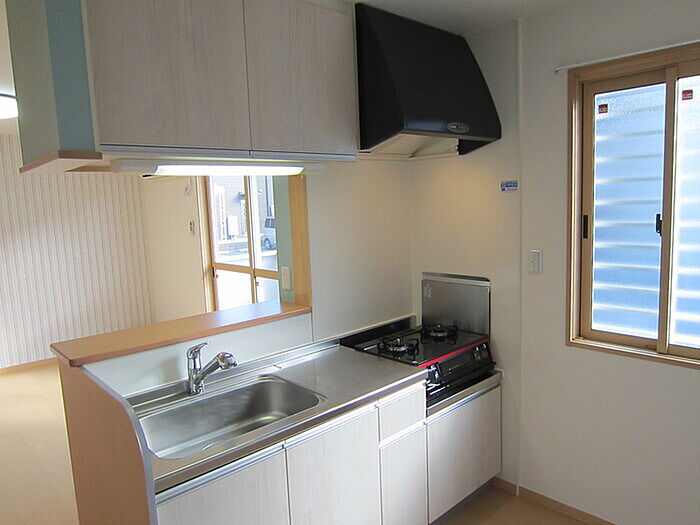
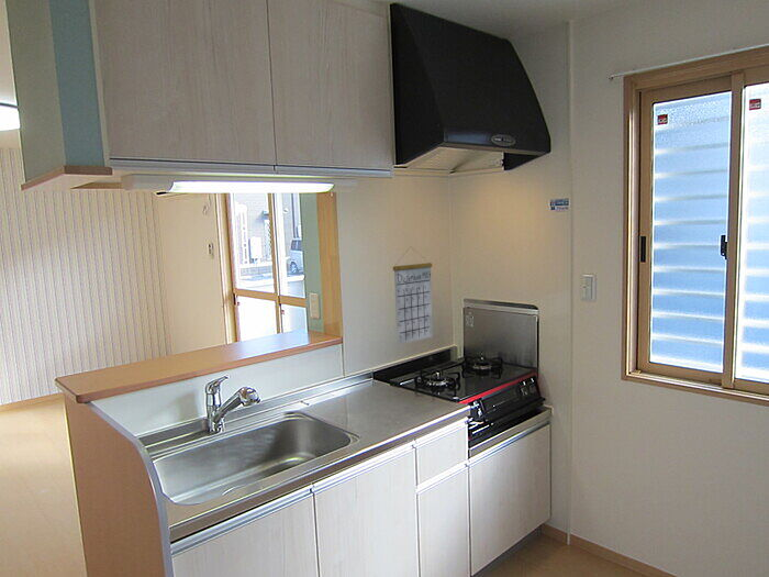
+ calendar [392,245,434,346]
